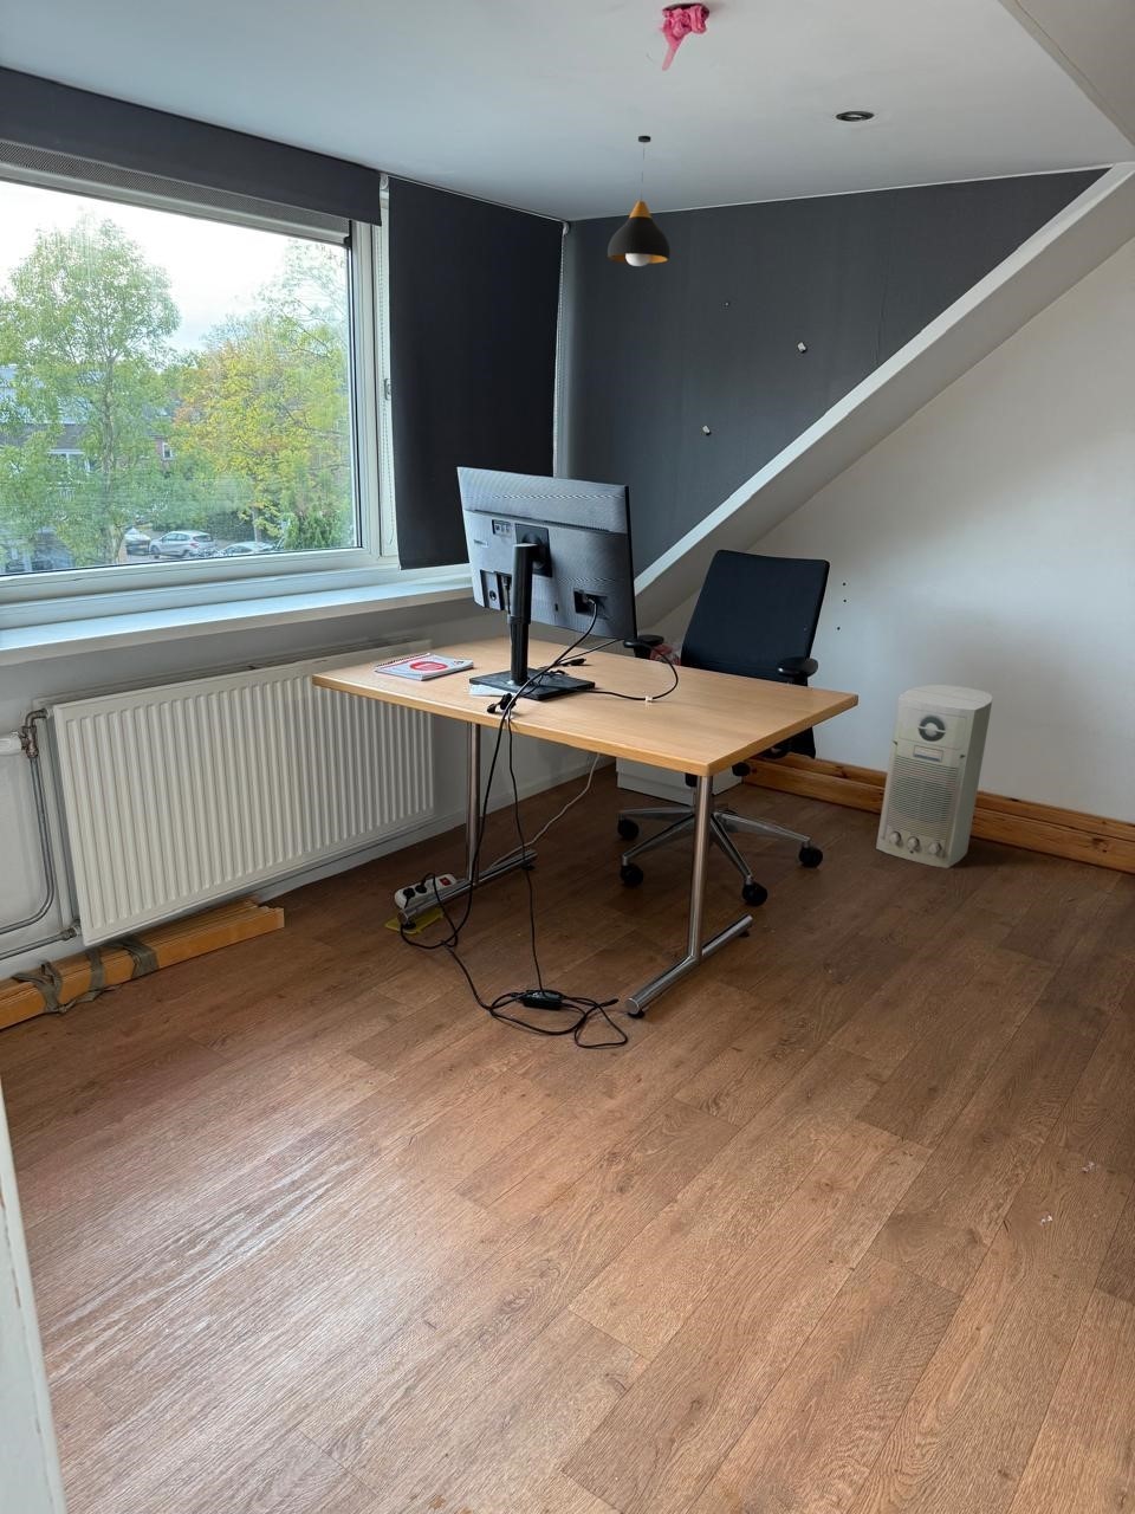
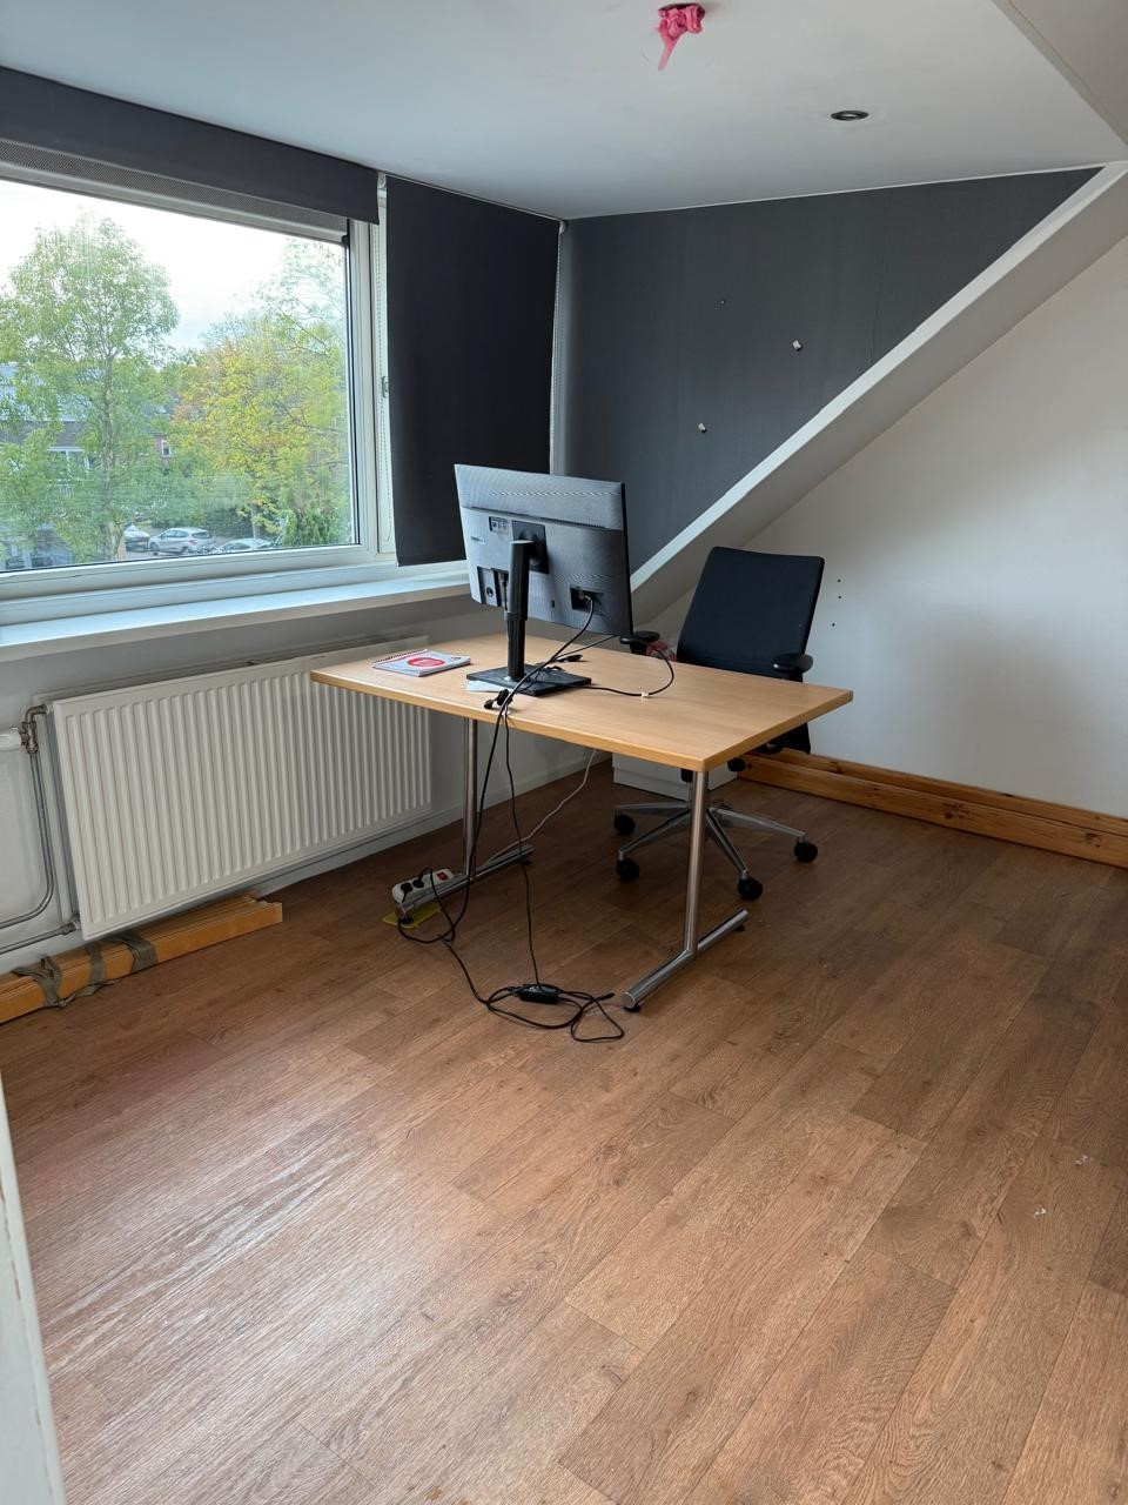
- air purifier [875,683,994,869]
- pendant light [607,135,671,267]
